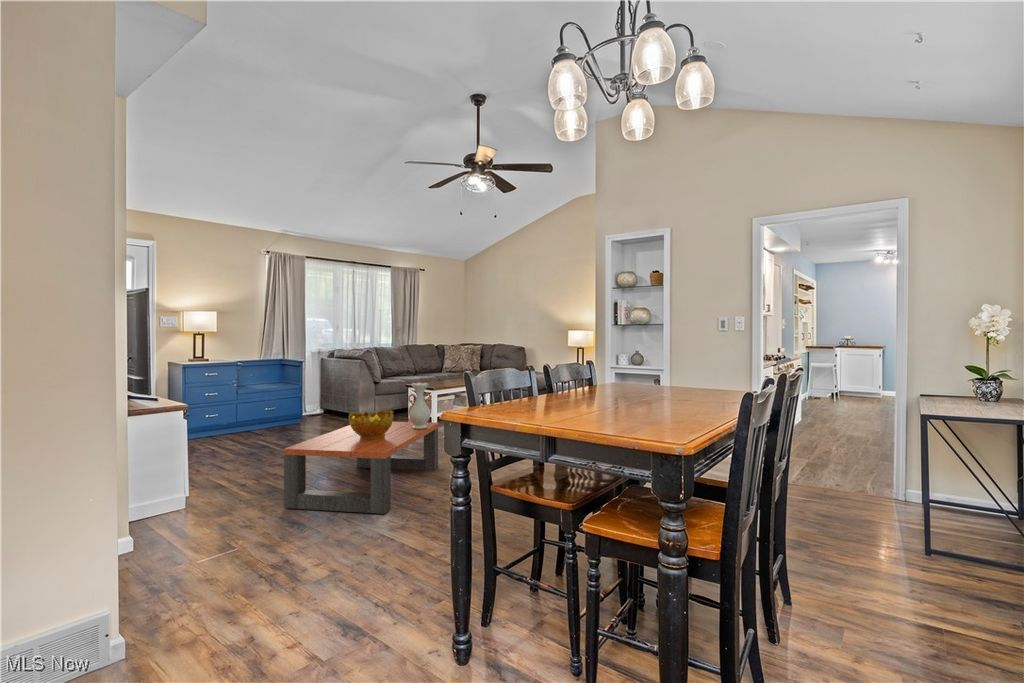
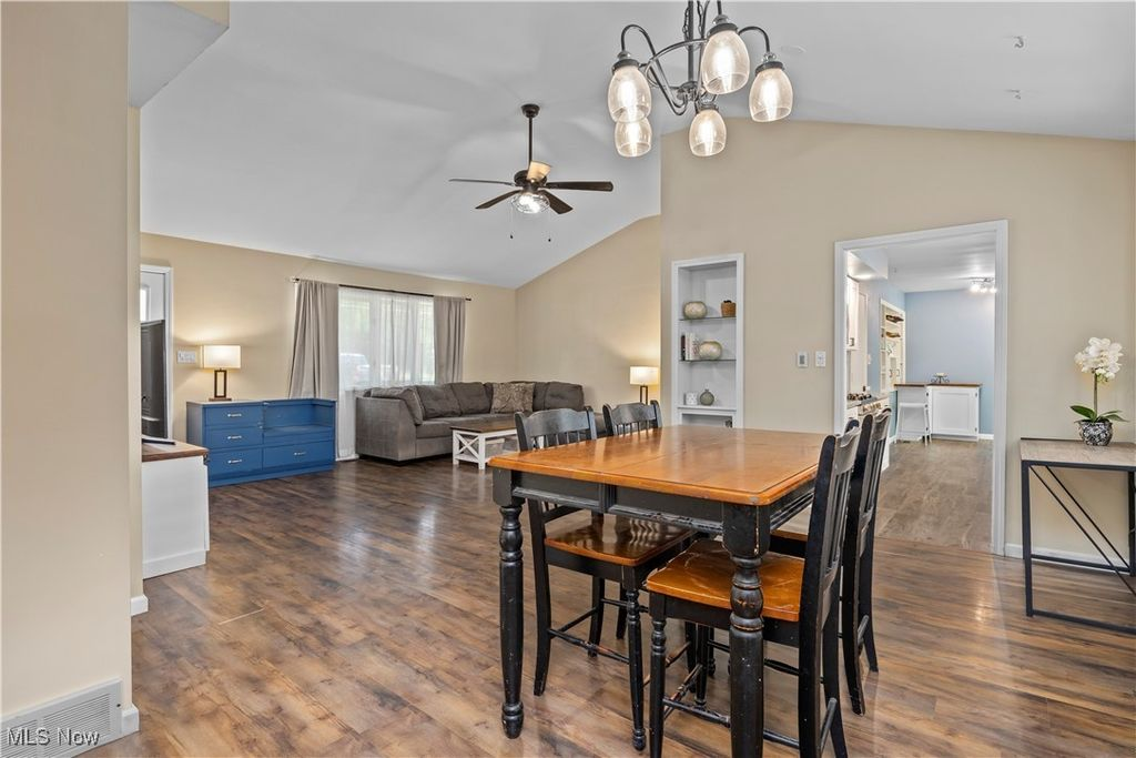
- vase [407,382,432,429]
- coffee table [283,421,440,515]
- decorative bowl [348,409,394,441]
